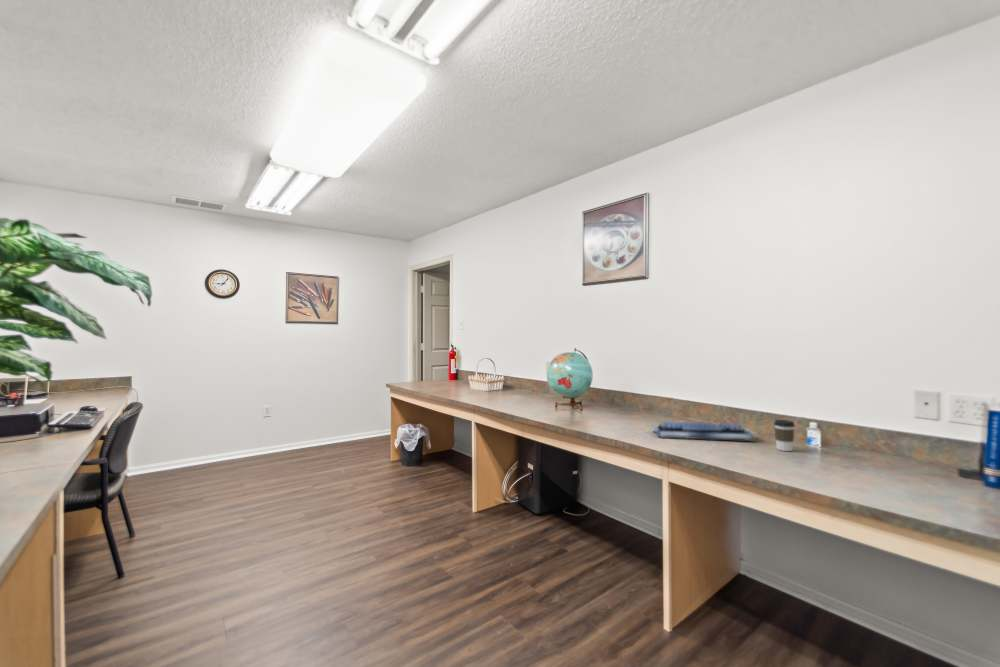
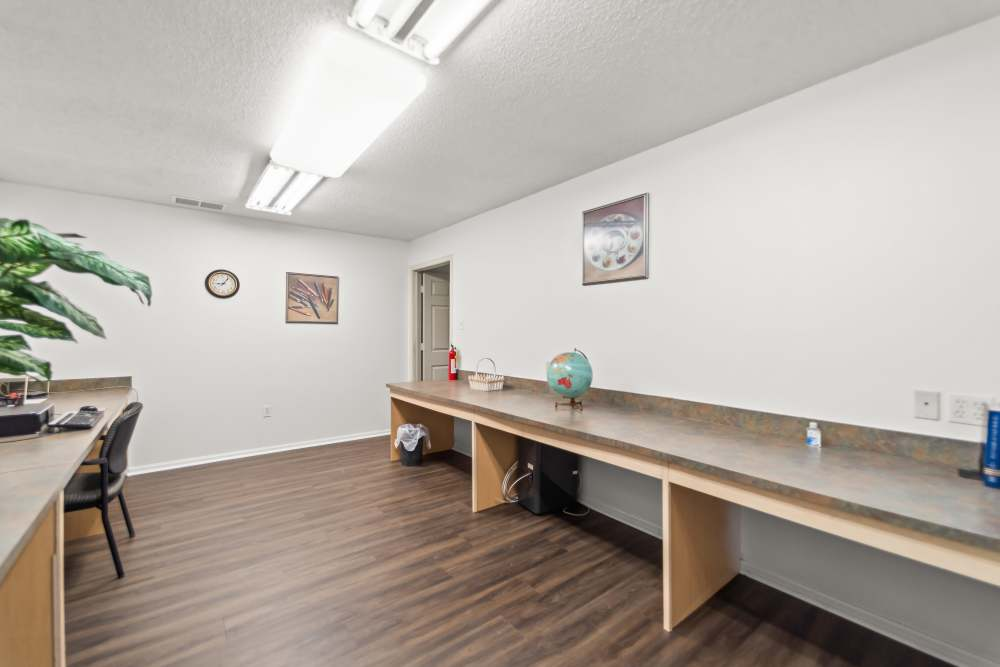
- computer keyboard [651,421,758,442]
- coffee cup [773,419,796,452]
